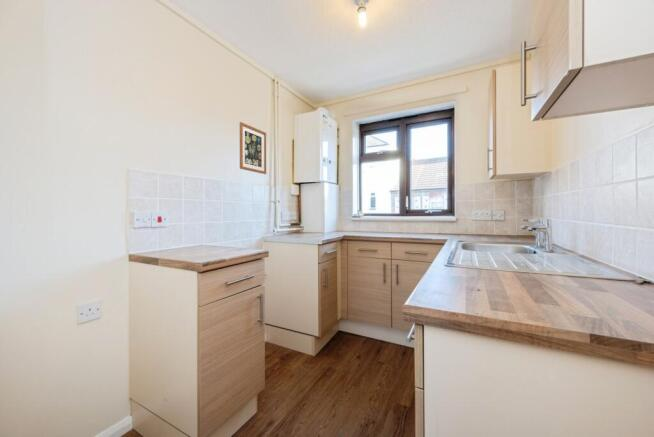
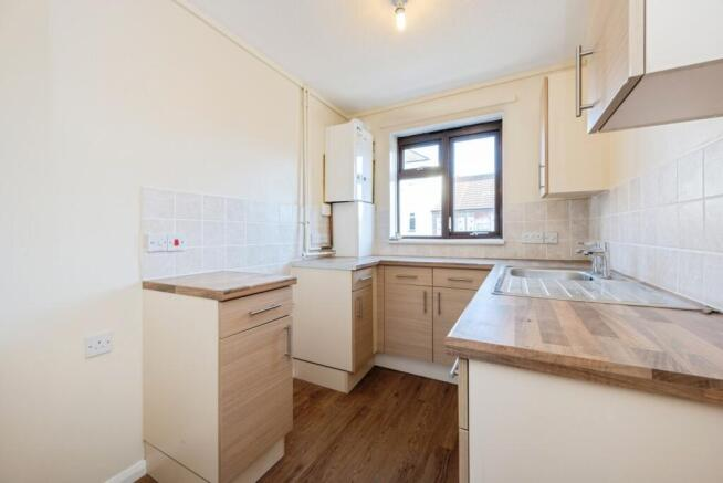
- wall art [239,121,267,175]
